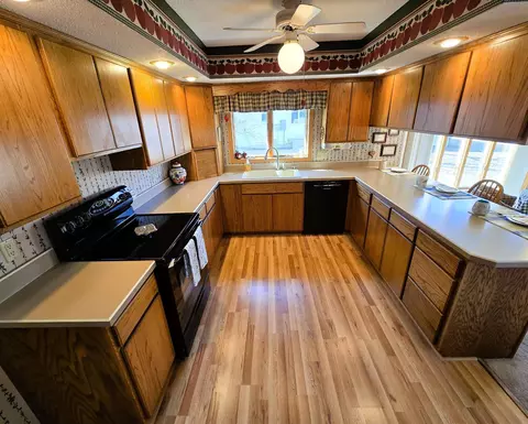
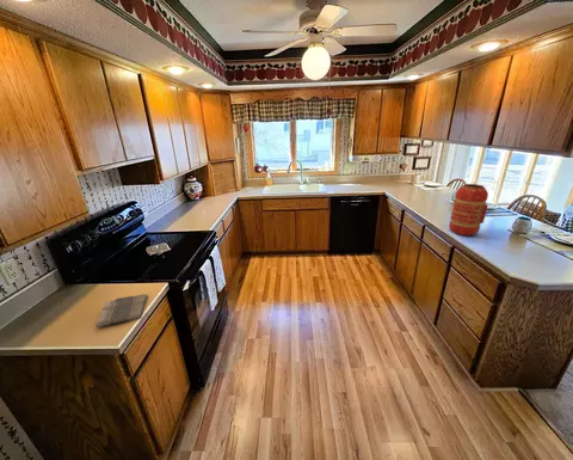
+ dish towel [94,293,149,329]
+ canister [448,183,489,237]
